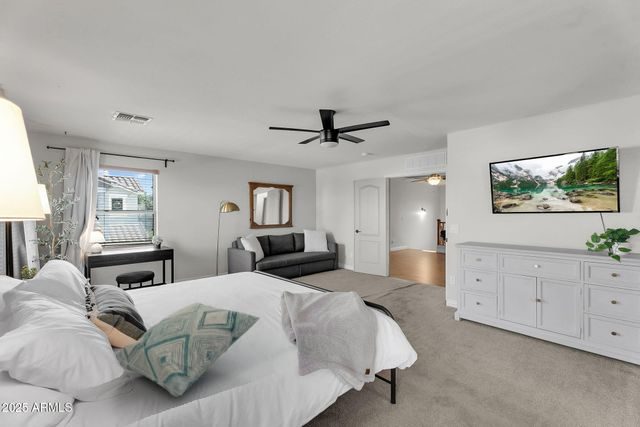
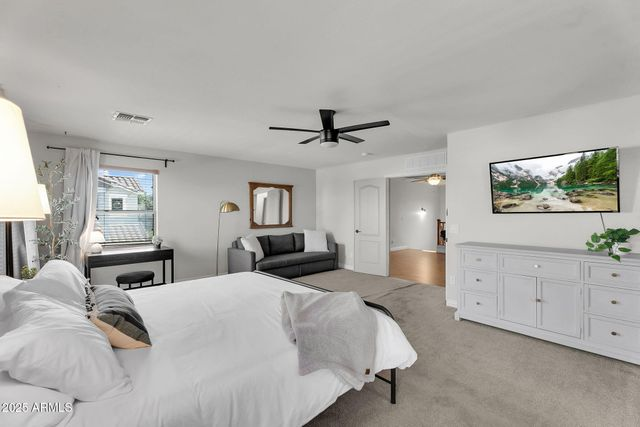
- decorative pillow [115,302,261,398]
